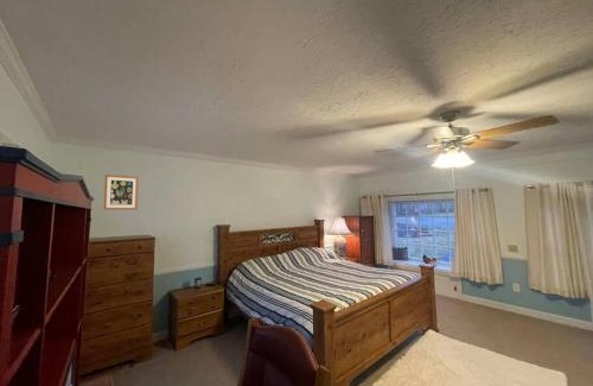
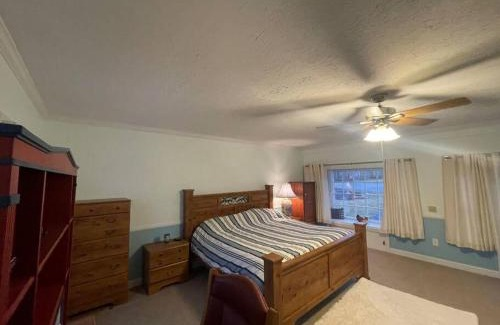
- wall art [103,173,140,211]
